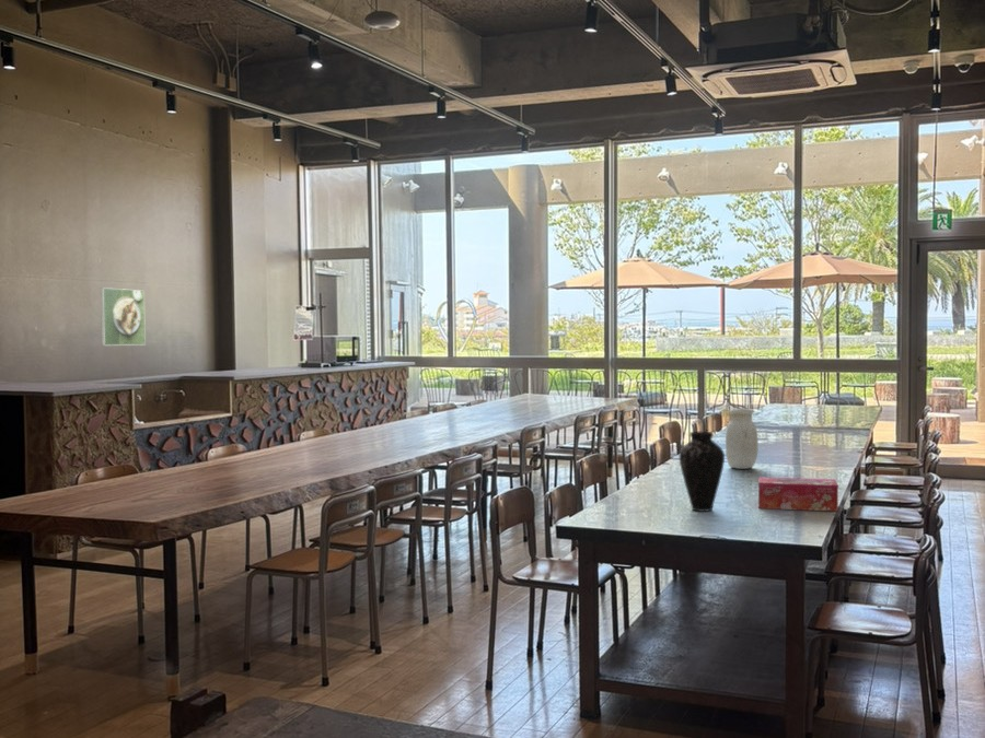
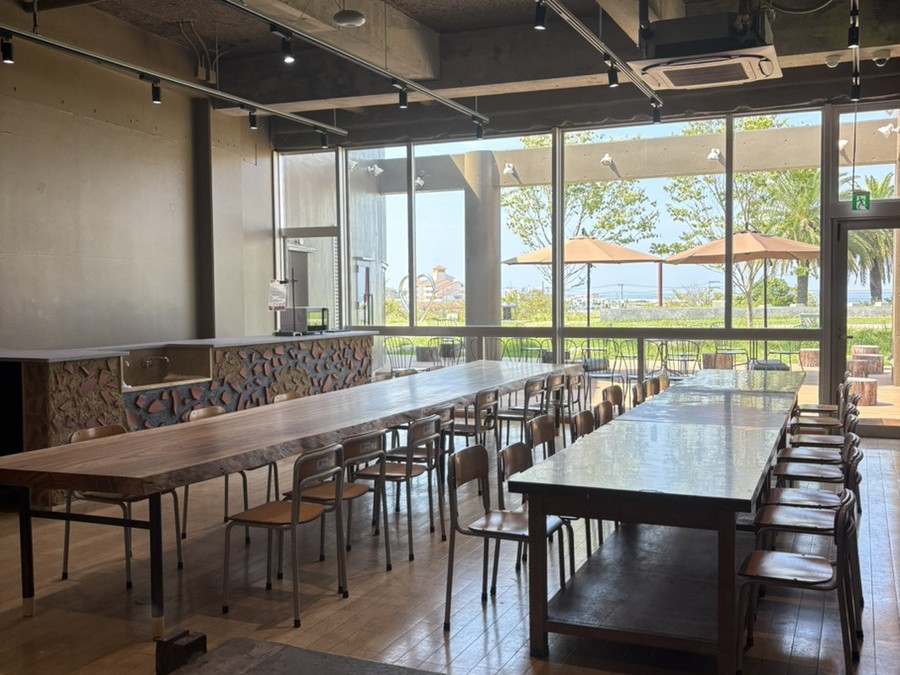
- vase [679,431,726,513]
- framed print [100,286,147,347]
- tissue box [757,477,839,513]
- jar [725,407,758,470]
